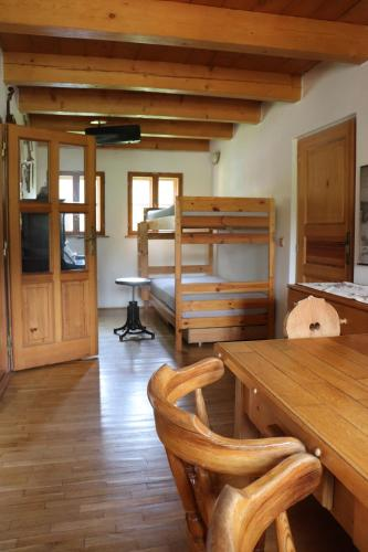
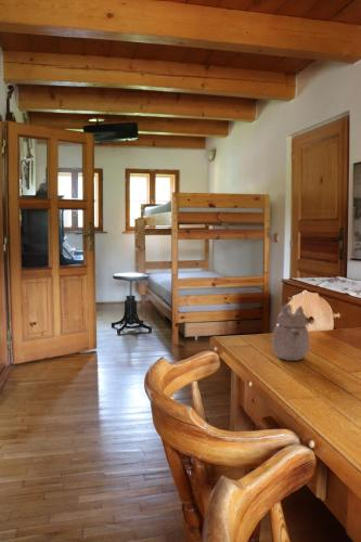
+ teapot [271,304,311,362]
